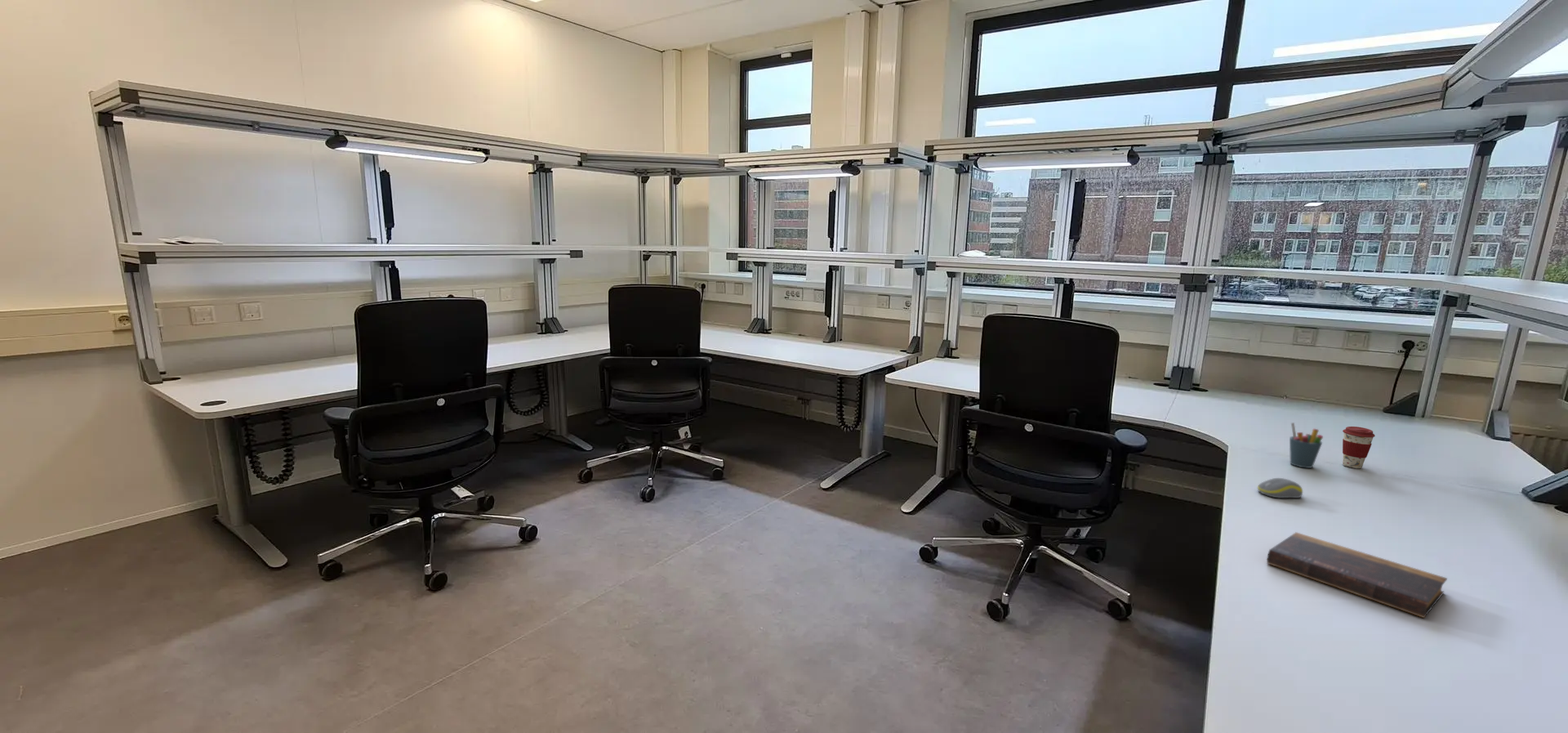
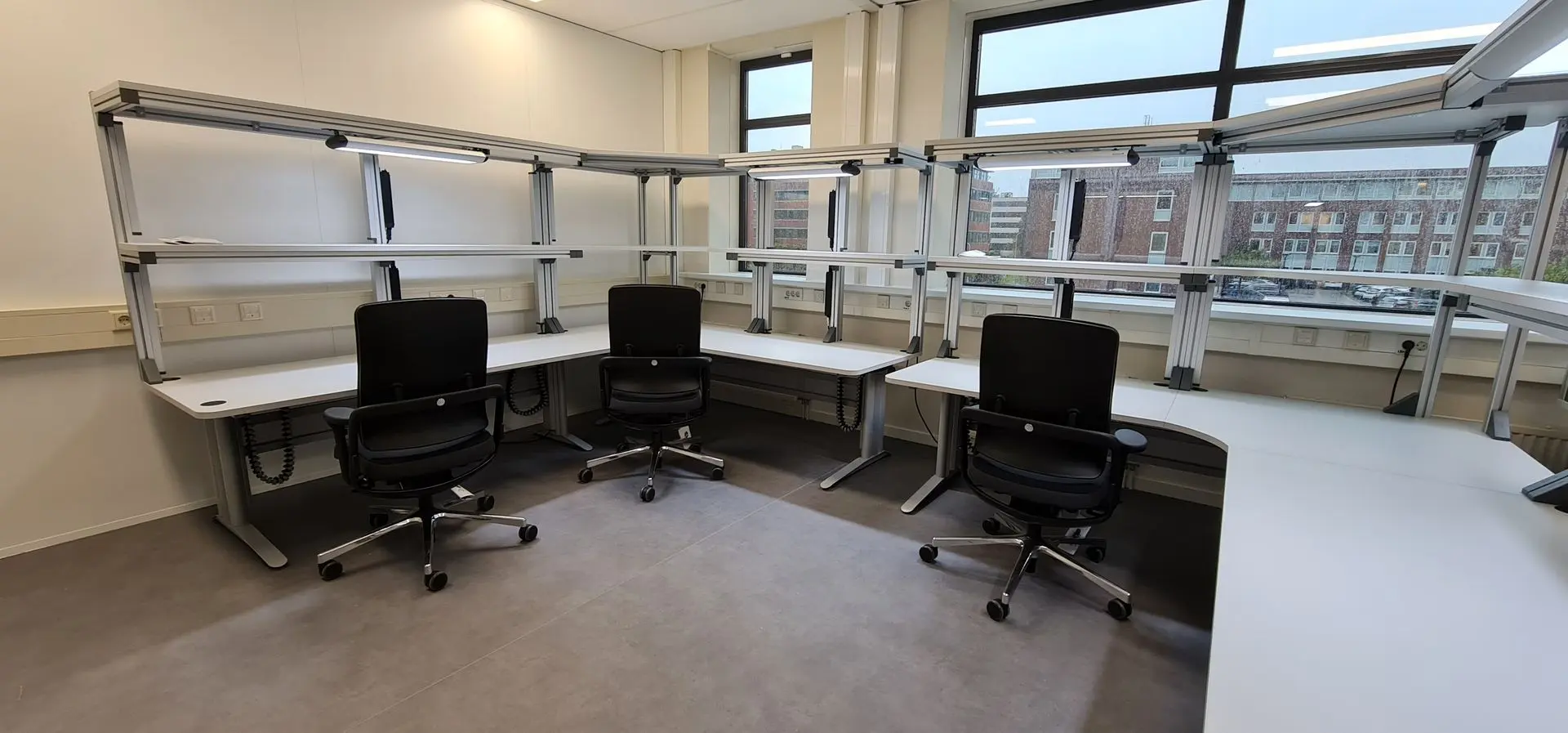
- computer mouse [1257,477,1303,498]
- coffee cup [1342,426,1375,469]
- book [1266,531,1448,619]
- pen holder [1289,422,1324,469]
